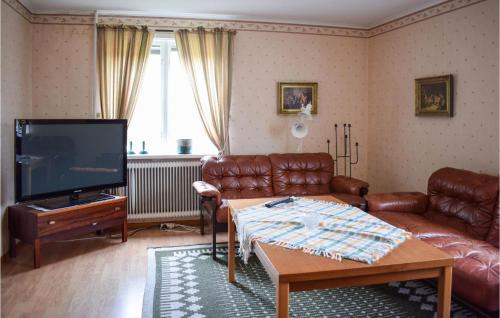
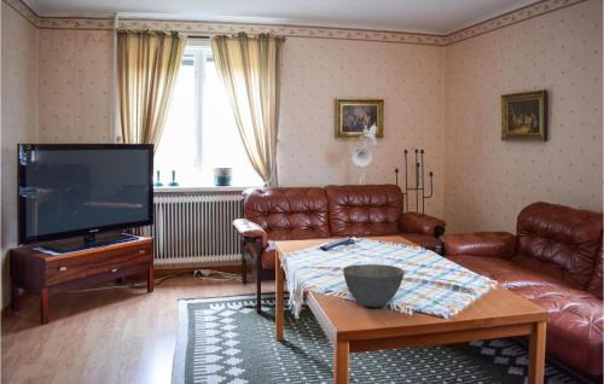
+ bowl [342,263,406,308]
